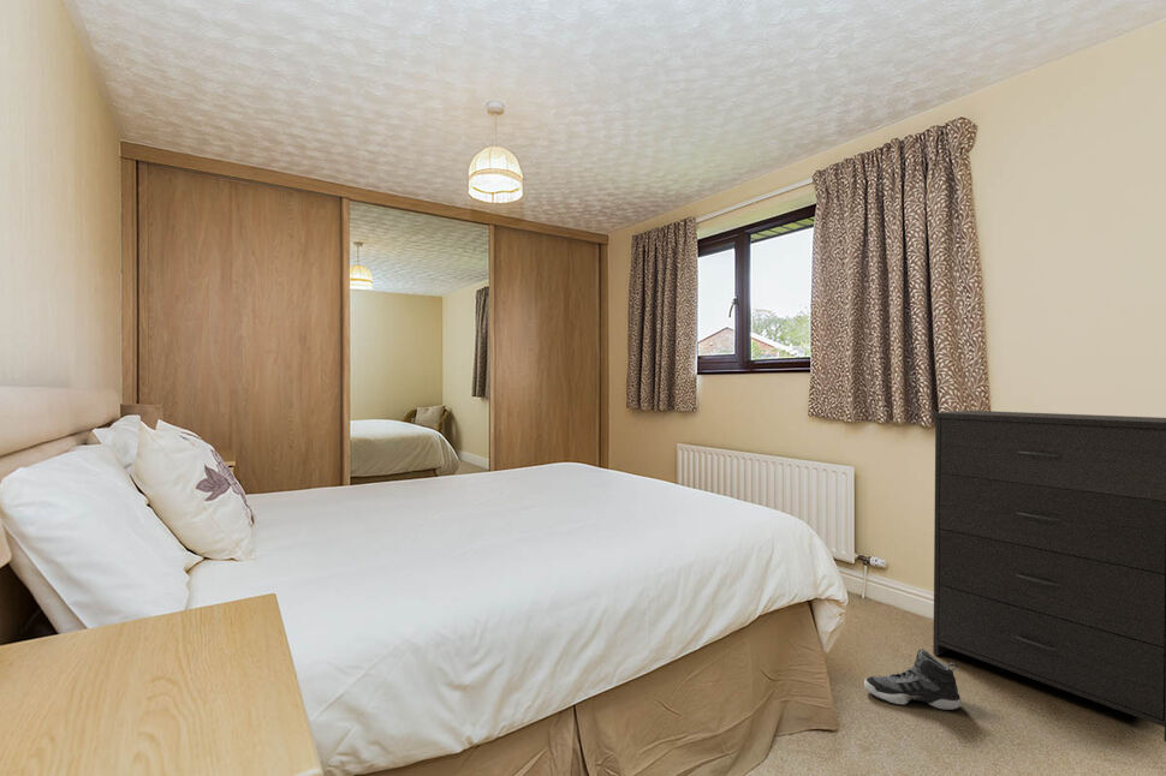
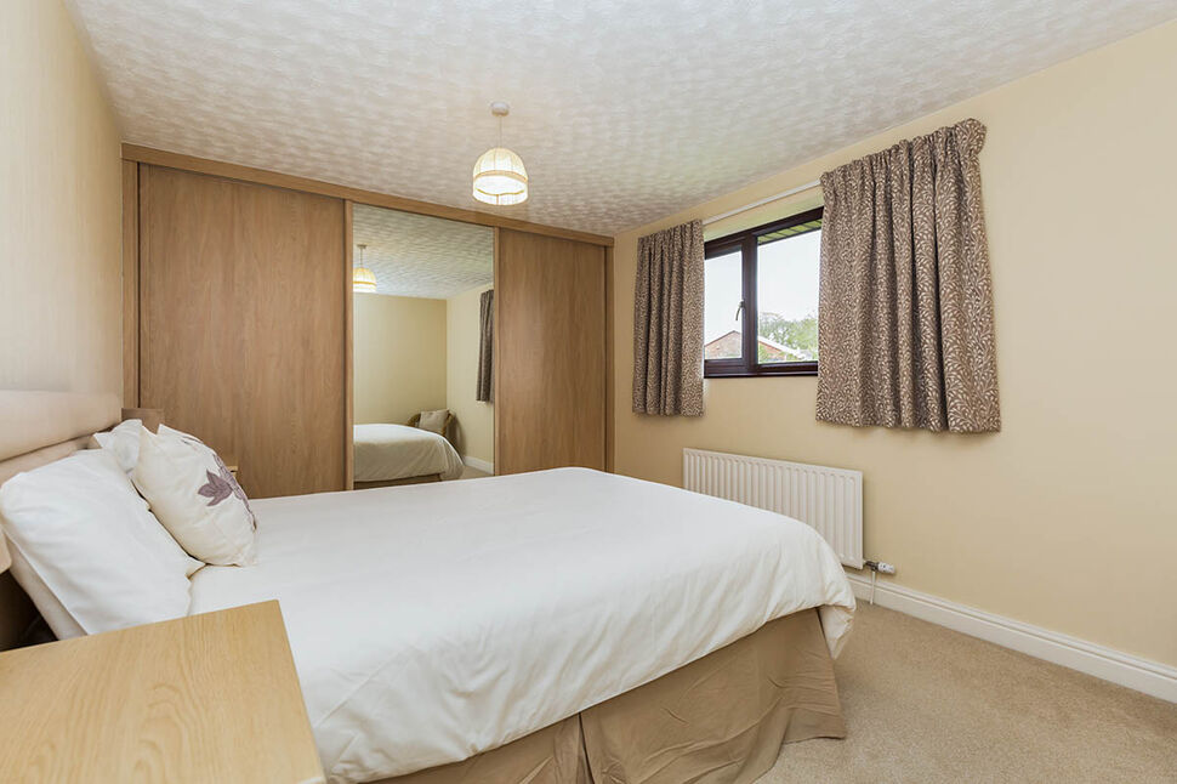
- dresser [932,410,1166,744]
- sneaker [863,649,962,711]
